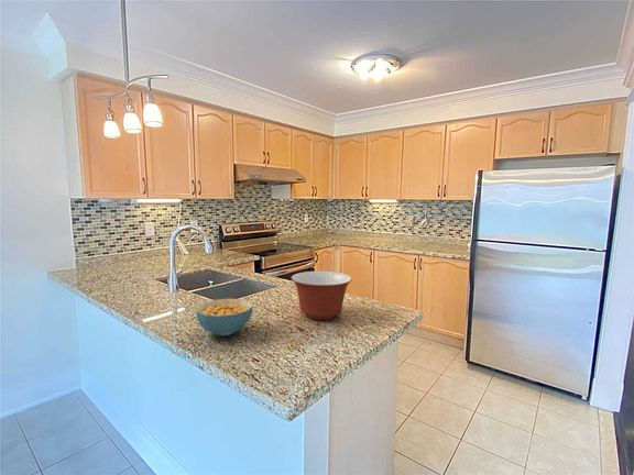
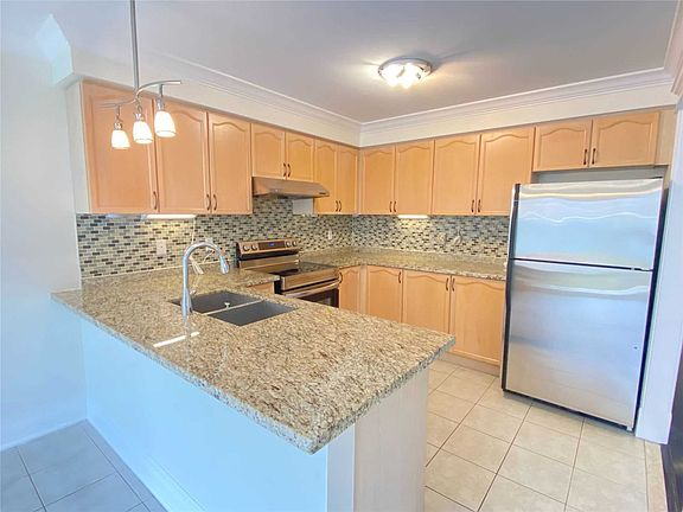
- mixing bowl [291,270,352,321]
- cereal bowl [195,298,254,338]
